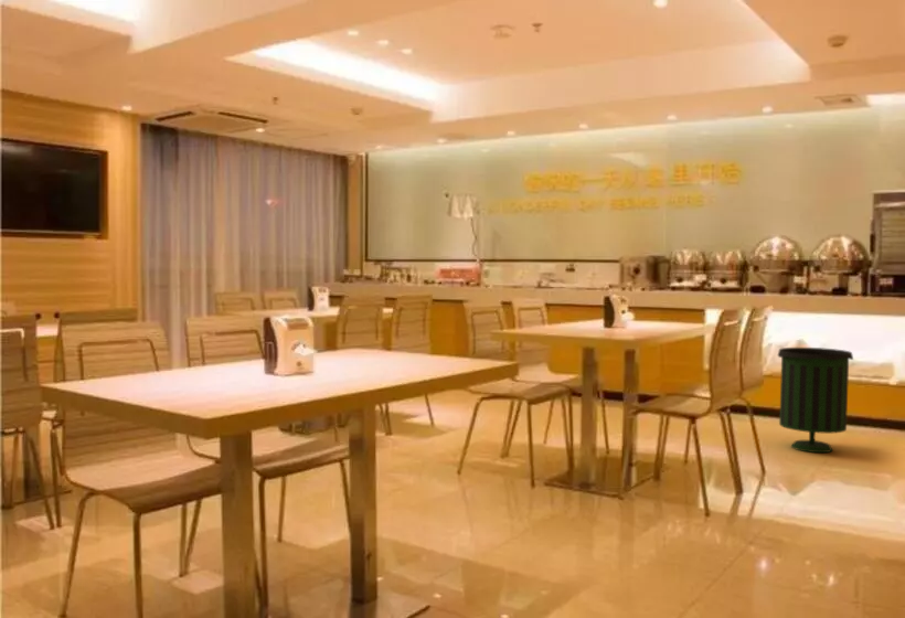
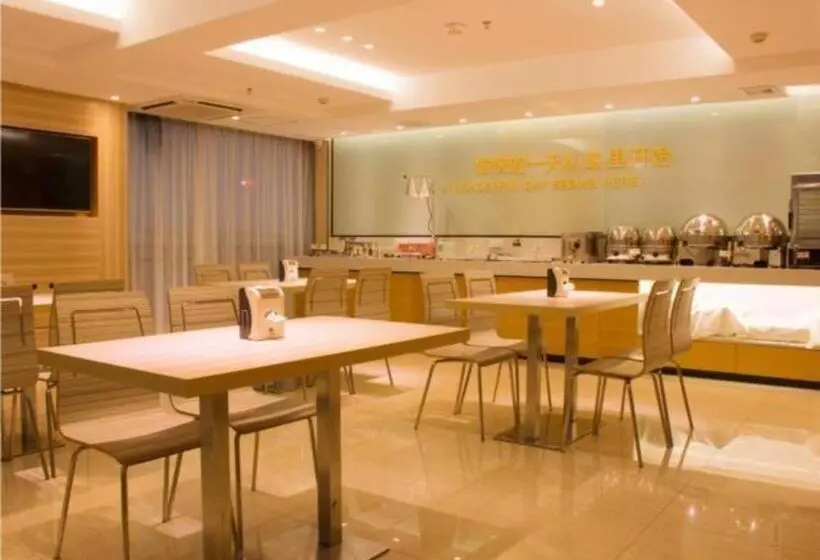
- trash can [777,347,854,454]
